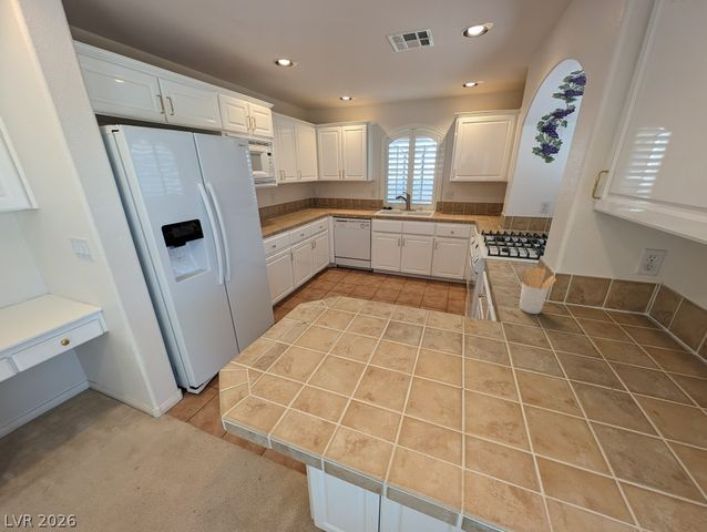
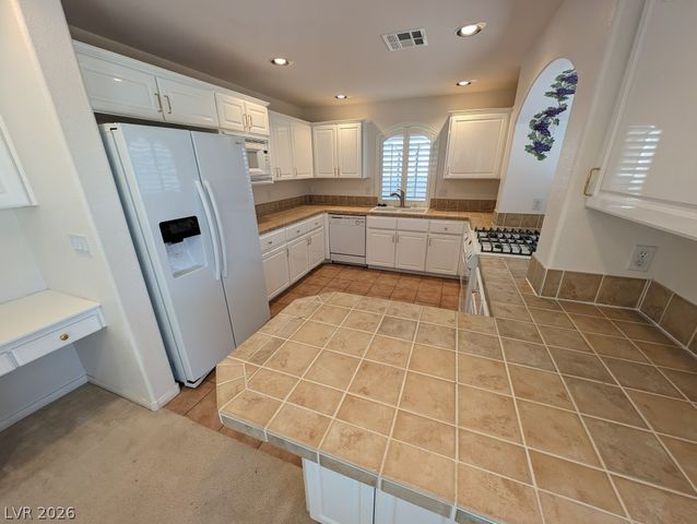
- utensil holder [519,265,557,315]
